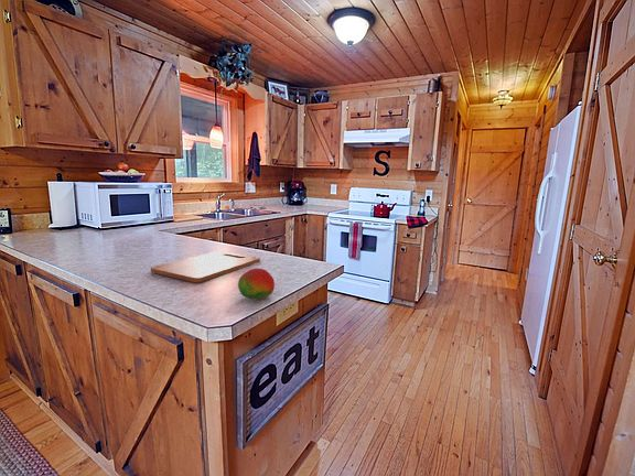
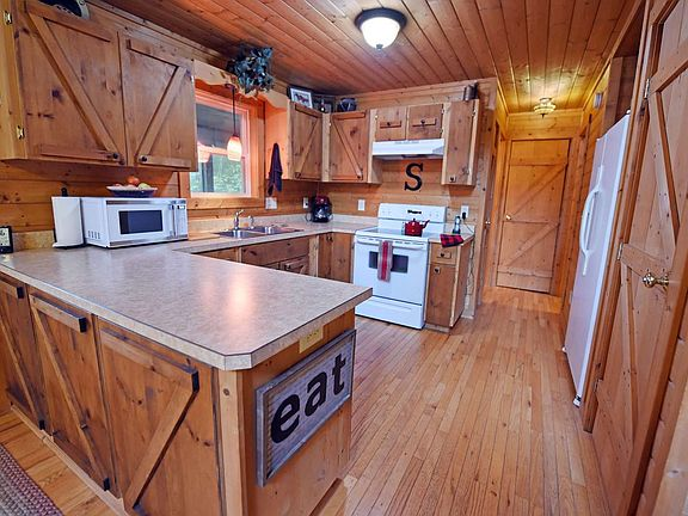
- fruit [237,267,276,300]
- cutting board [150,250,261,283]
